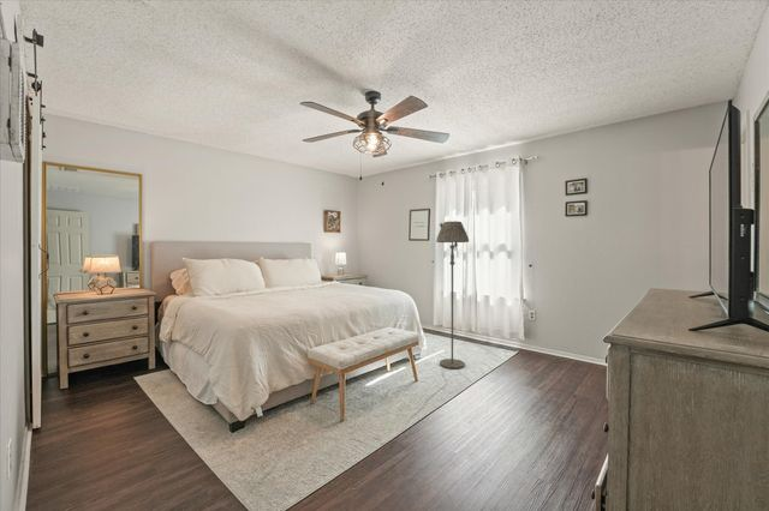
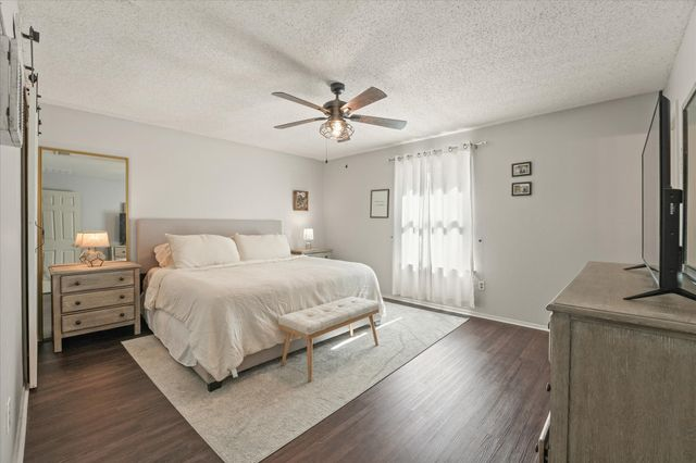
- floor lamp [435,220,470,369]
